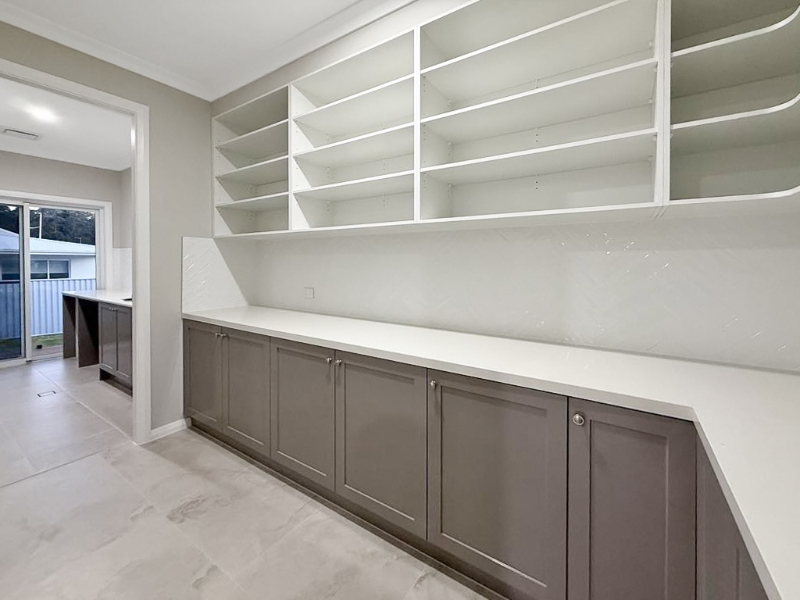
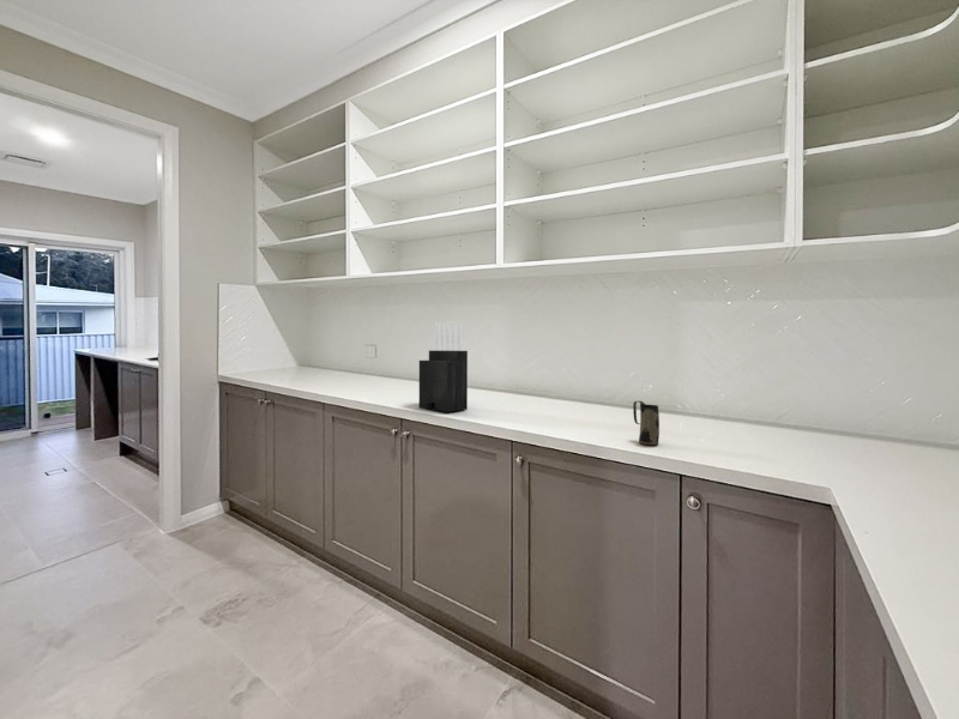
+ mug [632,400,661,446]
+ knife block [418,320,469,413]
